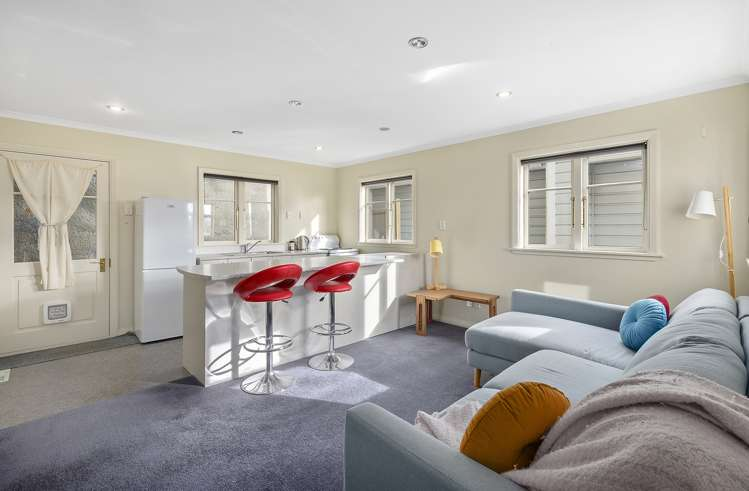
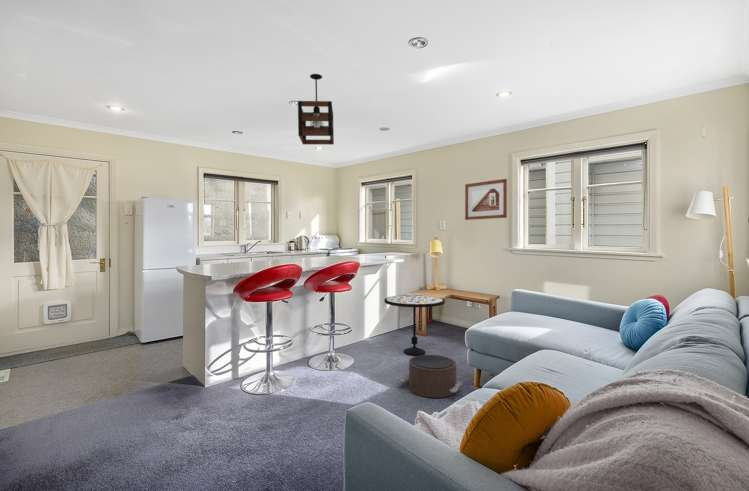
+ side table [383,294,446,357]
+ pouf [399,354,463,399]
+ picture frame [464,178,508,221]
+ pendant light [297,73,335,146]
